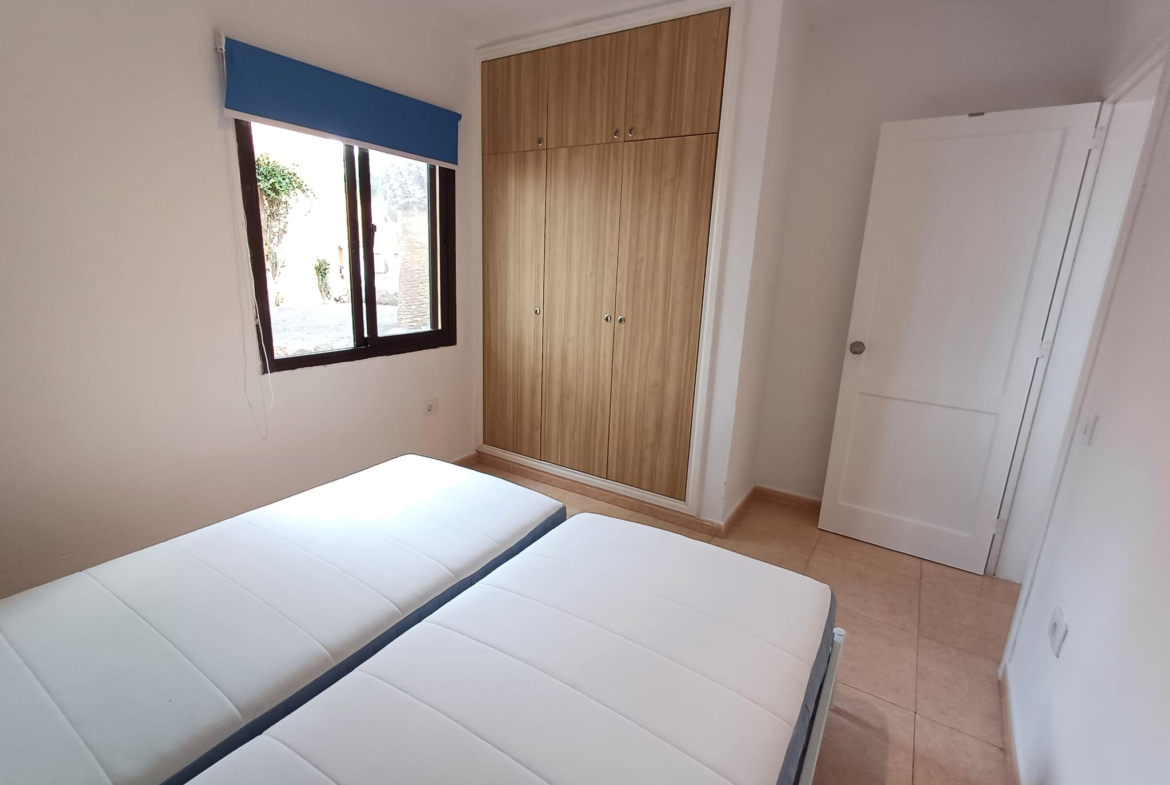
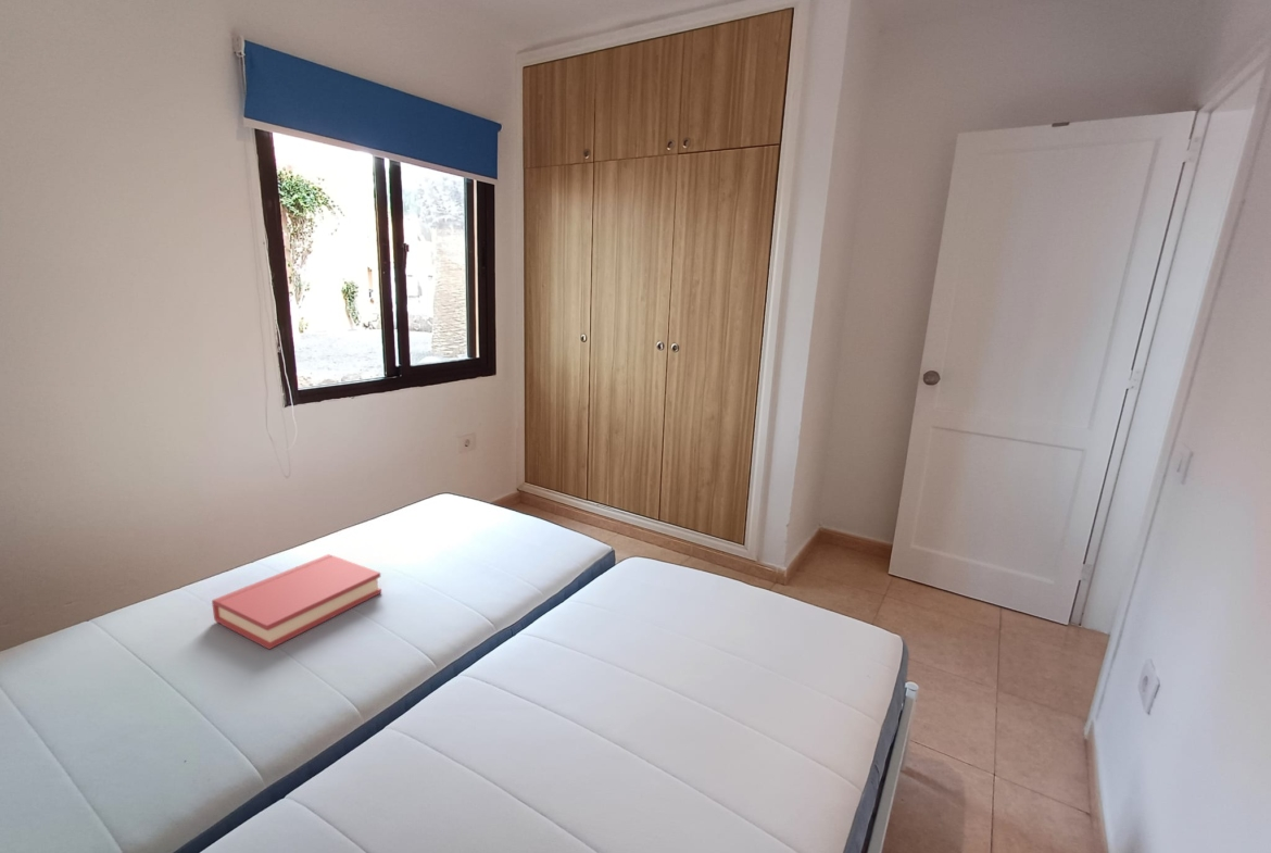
+ hardback book [211,553,382,650]
